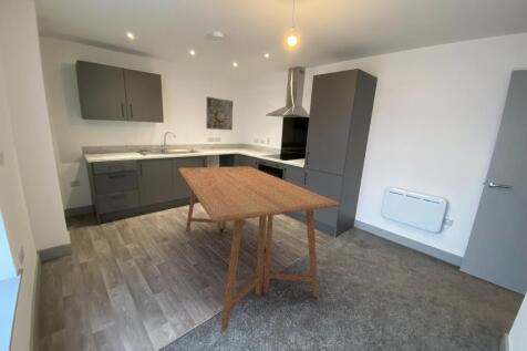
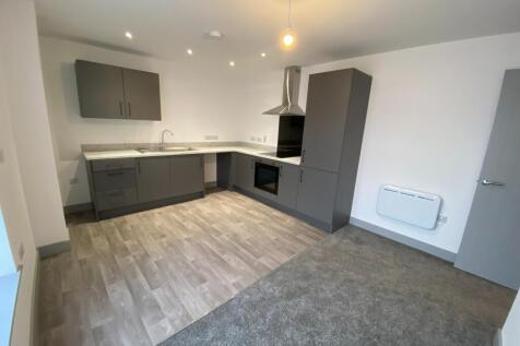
- wall art [206,95,234,132]
- dining table [177,165,340,333]
